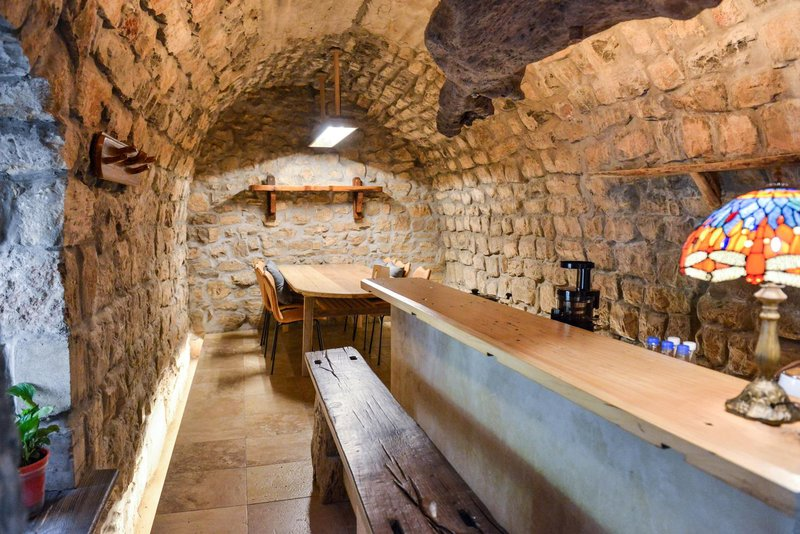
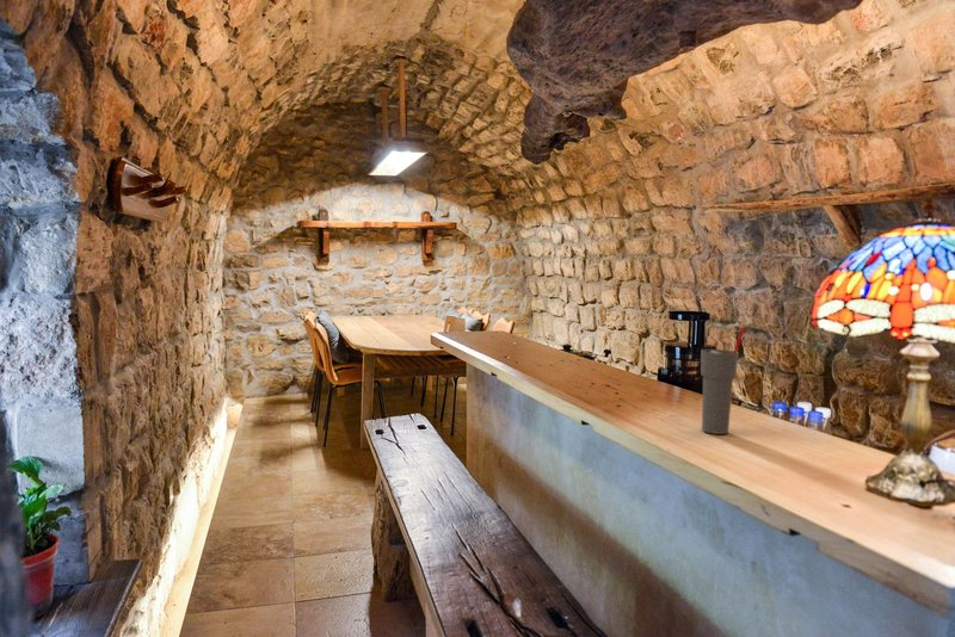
+ cup [700,326,746,435]
